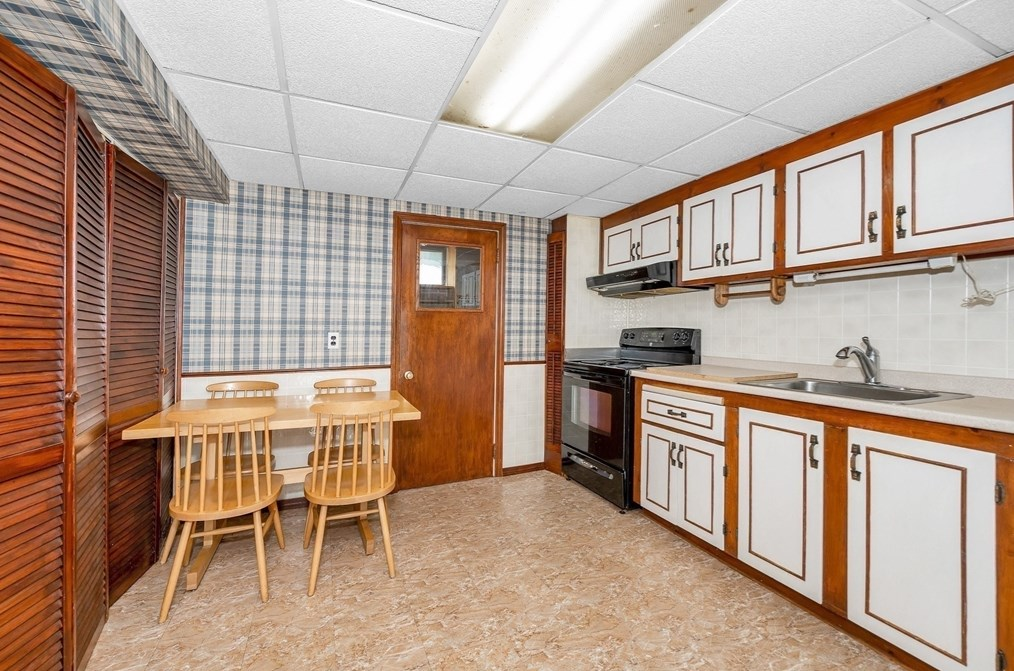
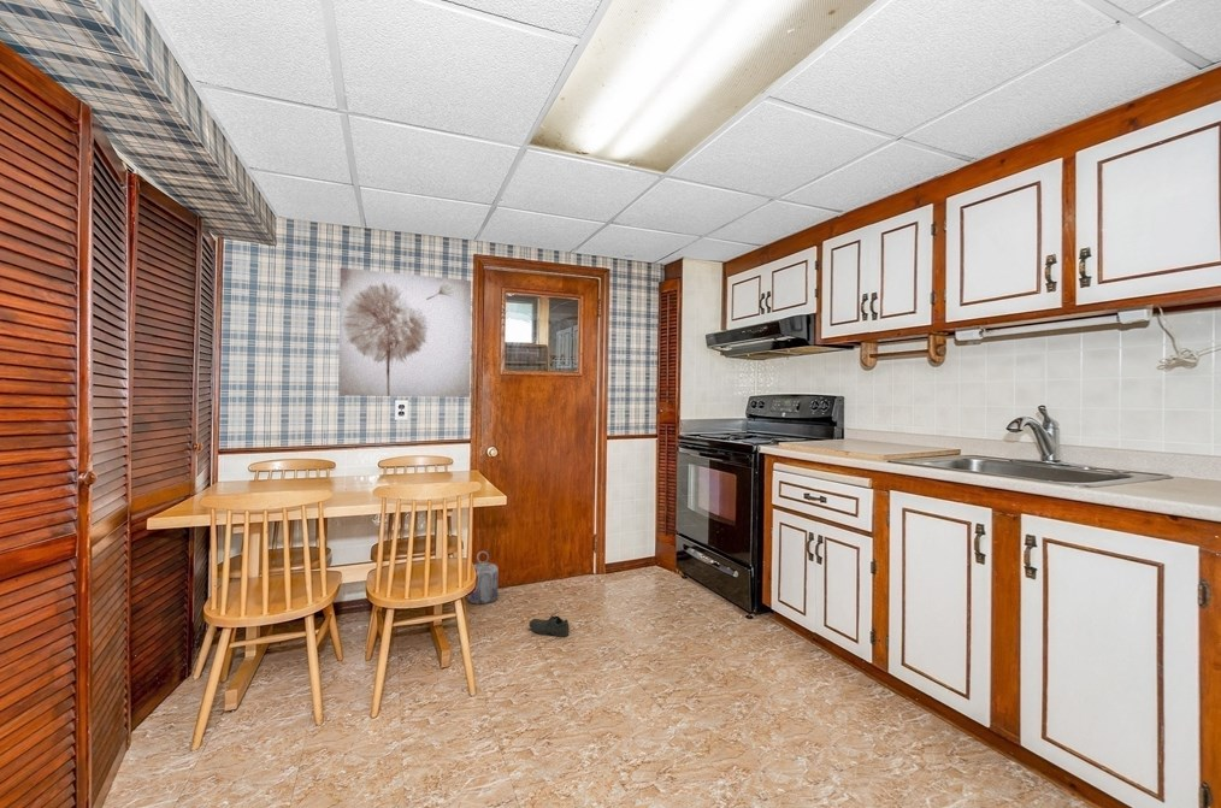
+ wall art [338,266,472,399]
+ shoe [529,609,571,638]
+ lantern [467,550,500,606]
